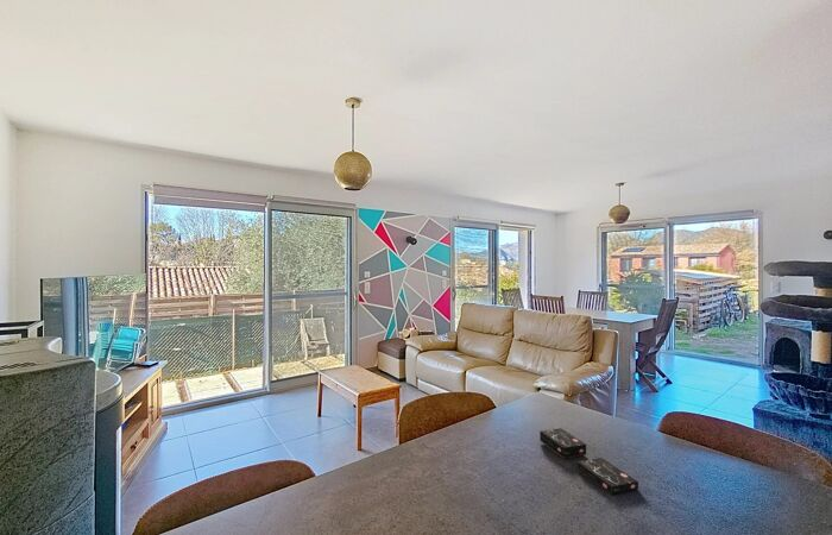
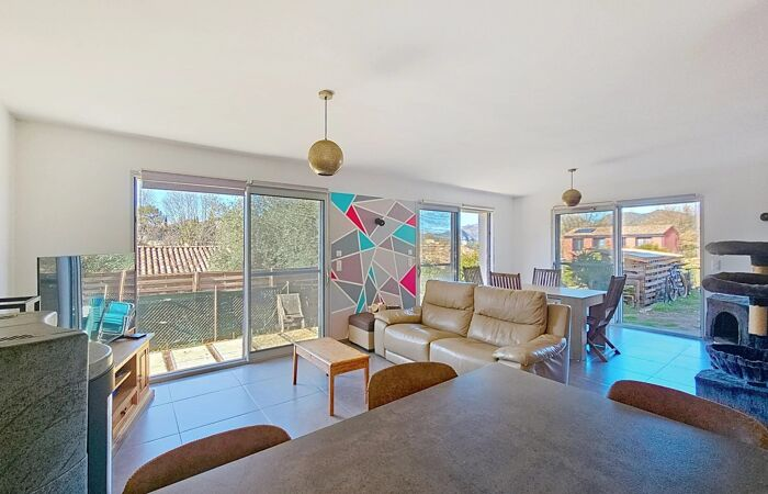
- product box [538,427,639,496]
